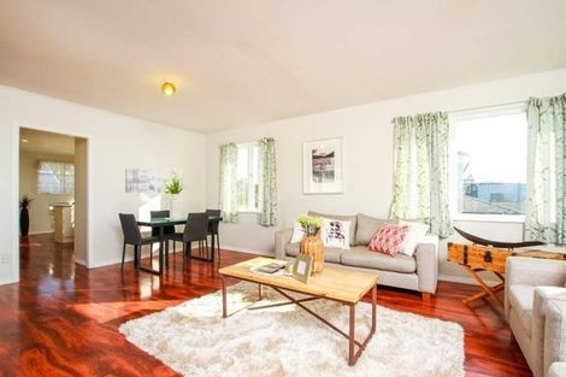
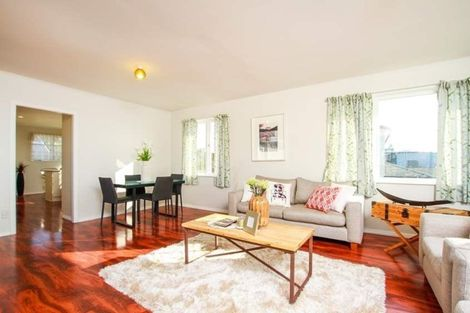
- wall art [124,167,161,194]
